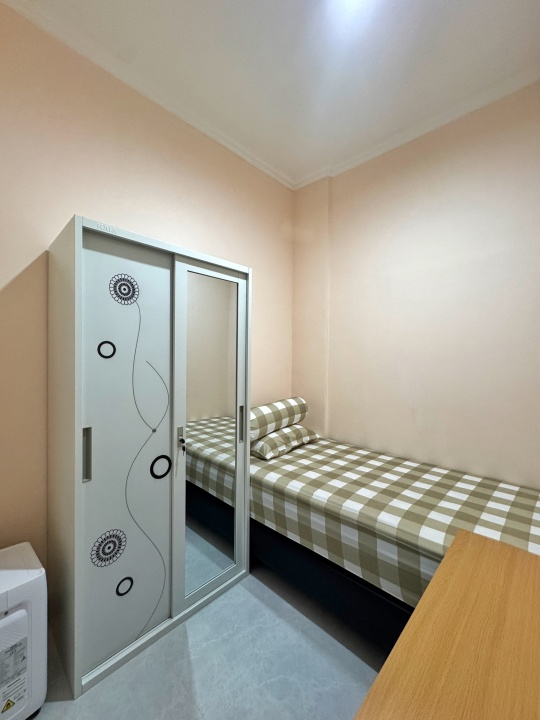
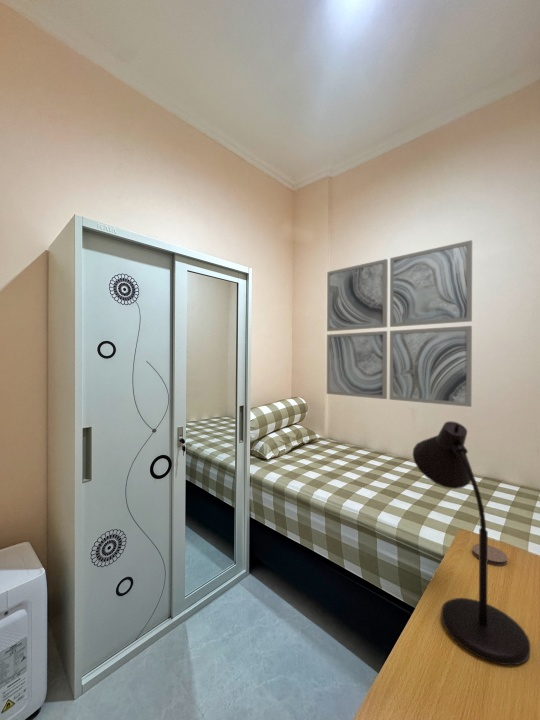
+ desk lamp [412,420,531,666]
+ coaster [472,543,509,567]
+ wall art [326,239,473,408]
